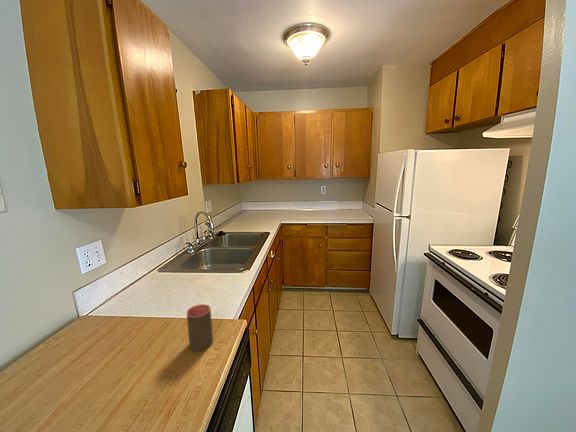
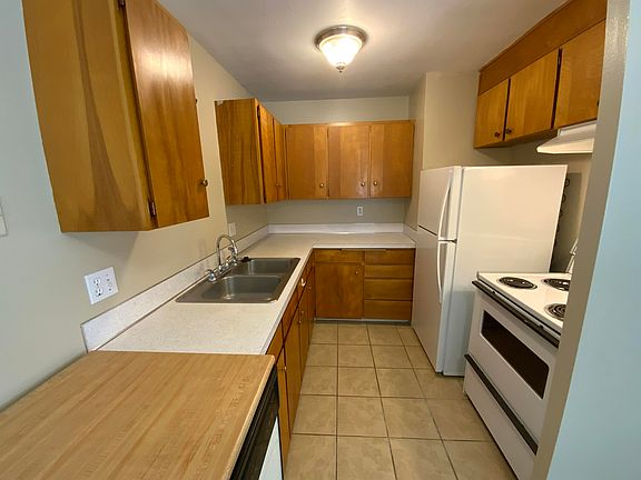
- cup [185,303,214,352]
